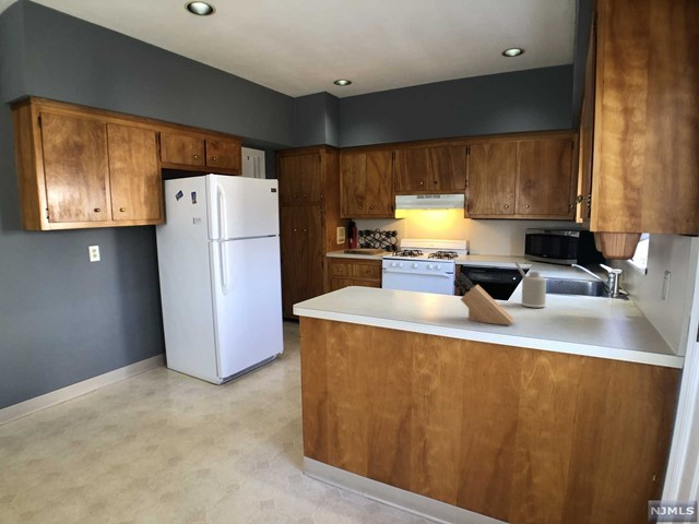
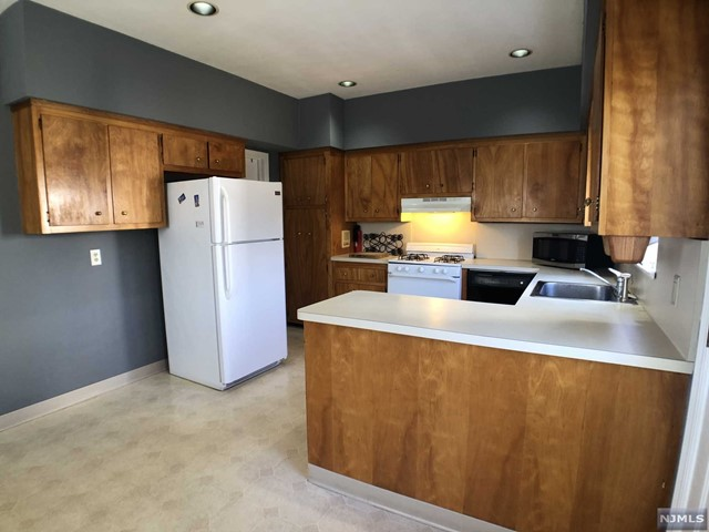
- knife block [453,272,514,326]
- soap dispenser [514,261,547,309]
